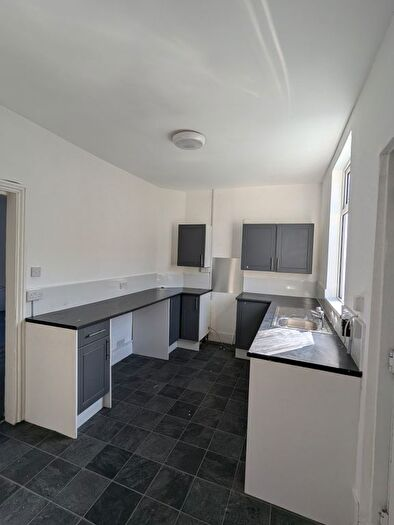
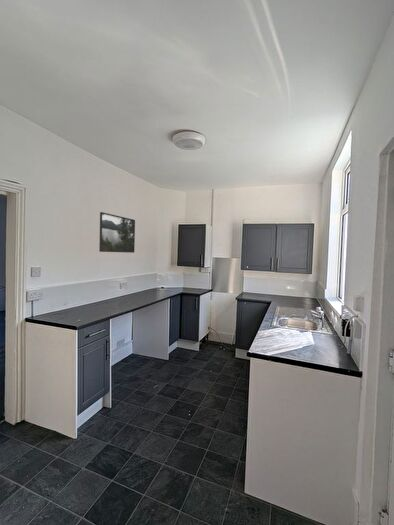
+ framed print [98,211,136,254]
